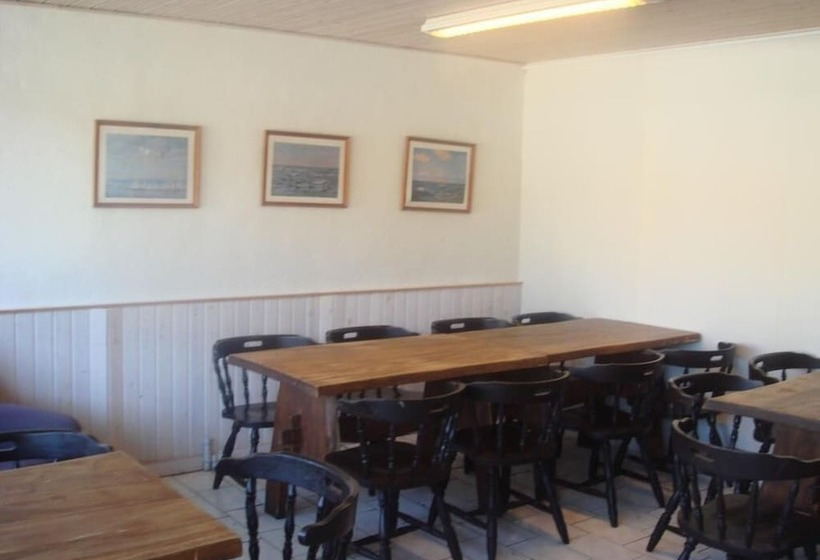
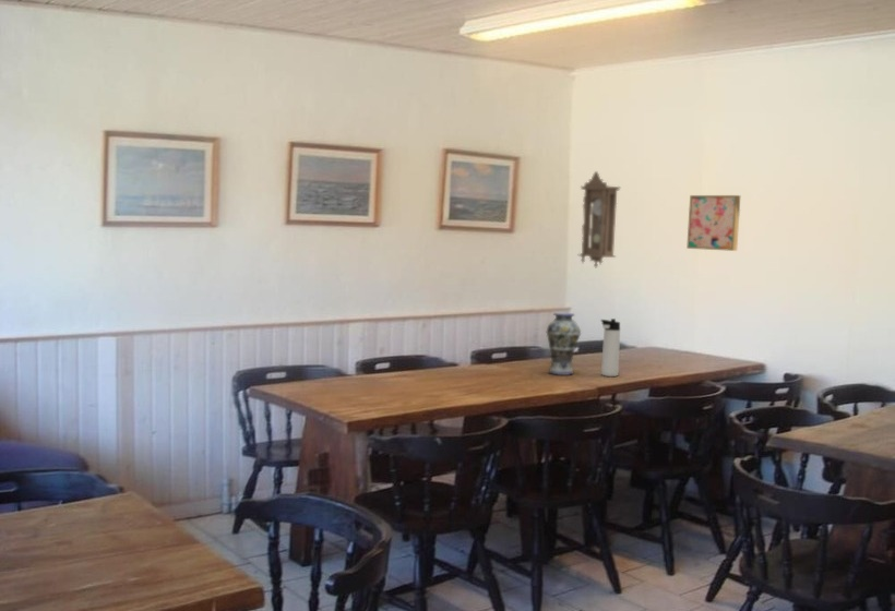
+ thermos bottle [600,318,621,378]
+ vase [546,311,582,376]
+ pendulum clock [577,170,621,268]
+ wall art [685,194,741,252]
